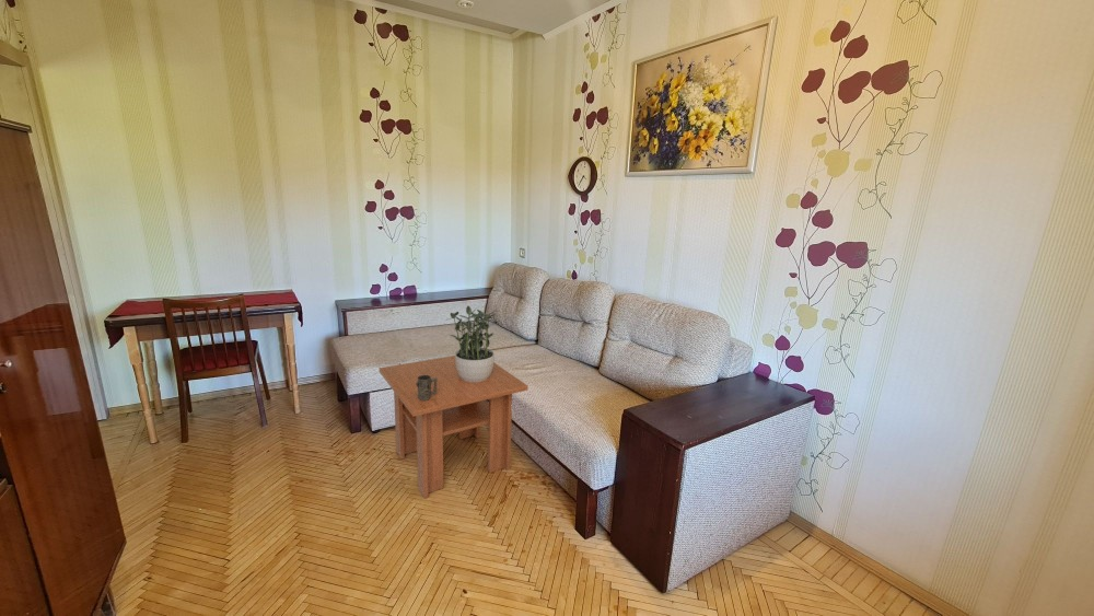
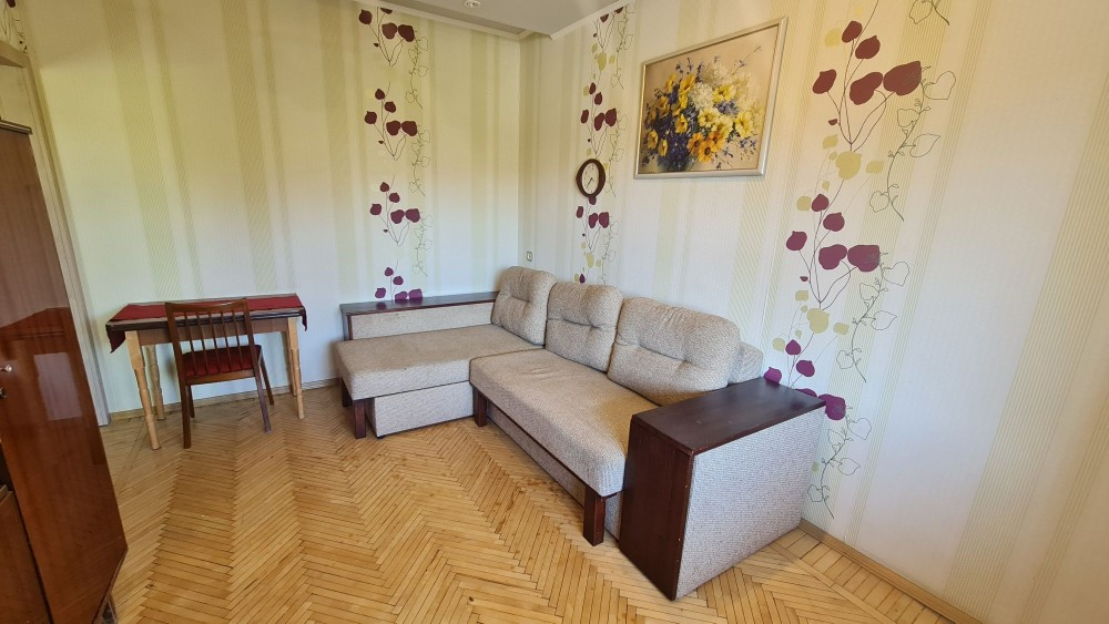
- potted plant [445,305,497,382]
- mug [416,375,438,400]
- coffee table [379,355,529,499]
